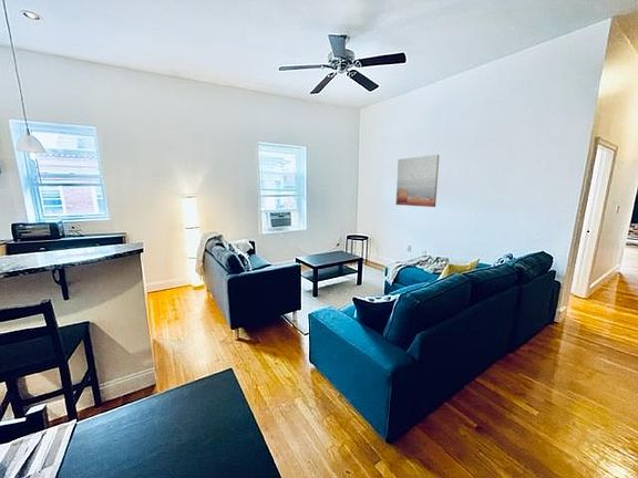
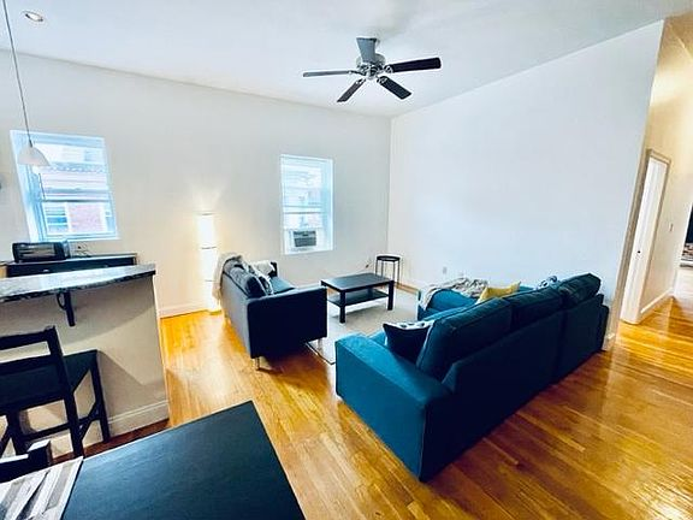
- wall art [395,154,441,208]
